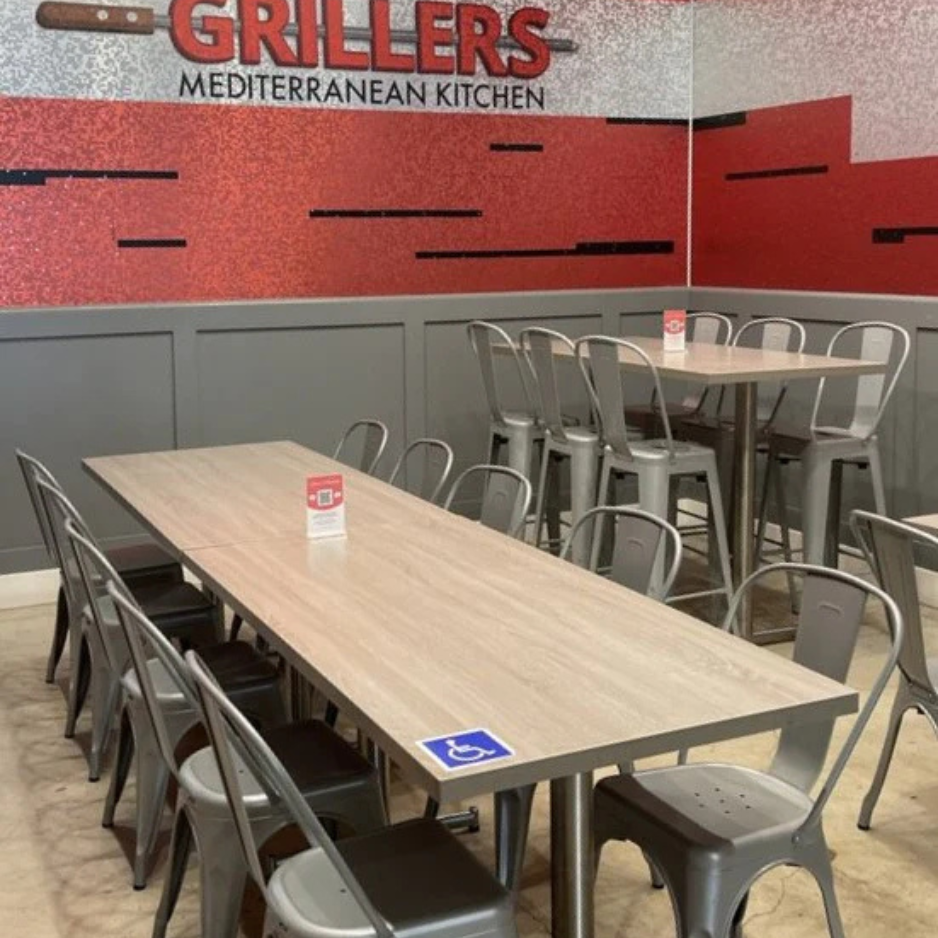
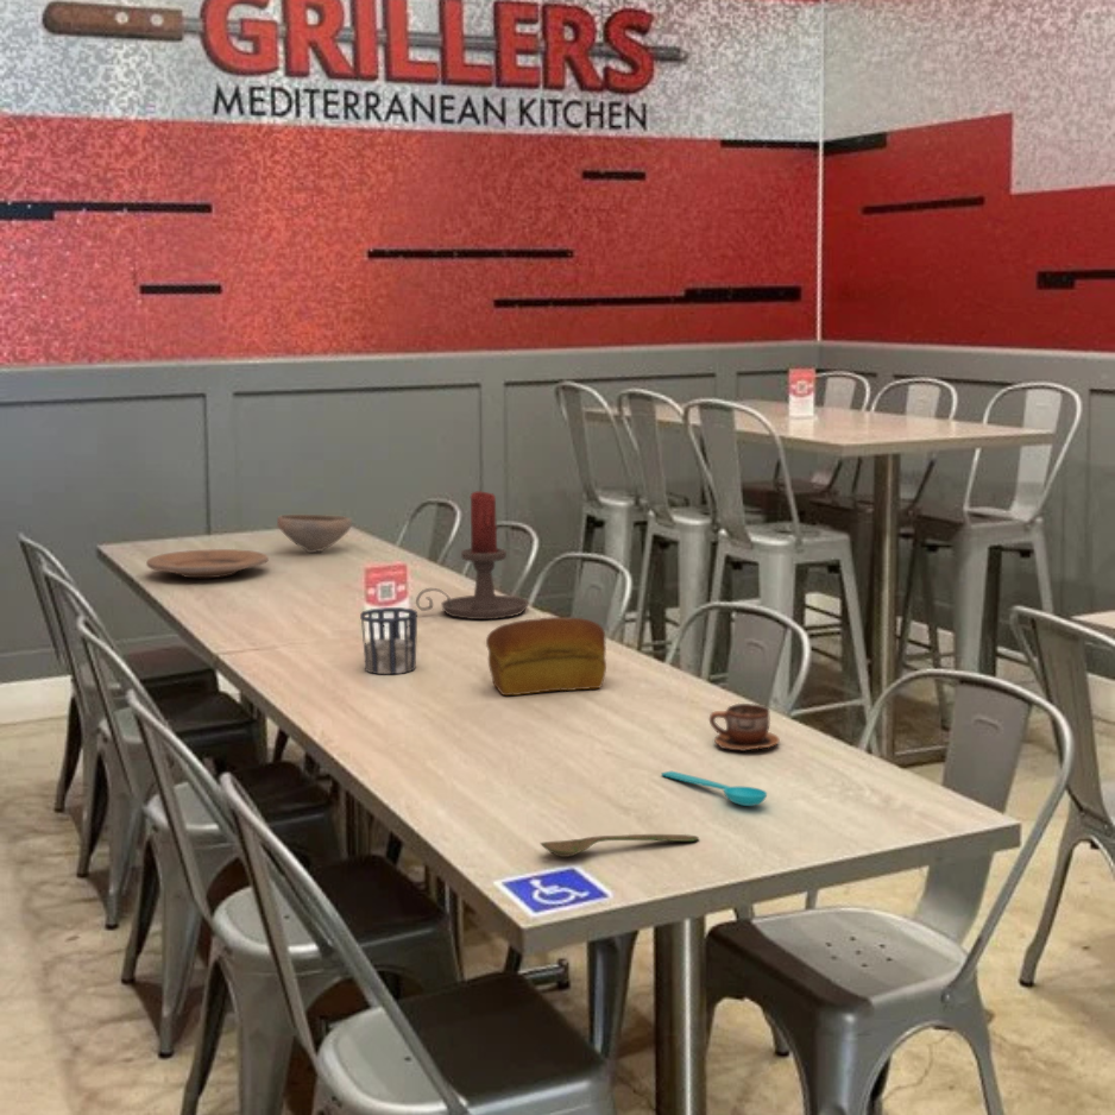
+ candle holder [415,490,530,621]
+ bowl [276,514,353,554]
+ spoon [660,770,768,807]
+ cup [708,703,781,752]
+ cup [359,606,418,675]
+ plate [145,548,270,579]
+ bread [485,616,607,697]
+ spoon [538,833,700,858]
